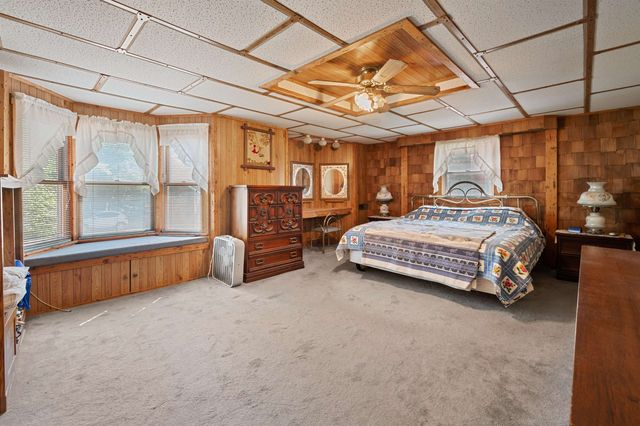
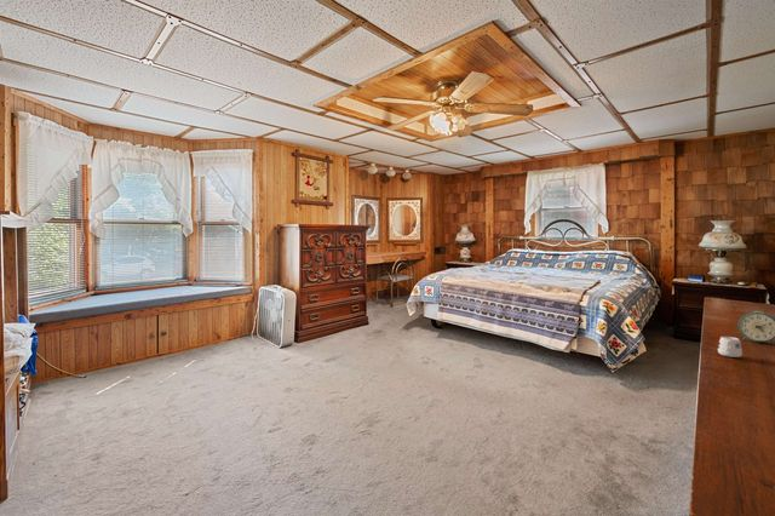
+ mug [698,336,744,359]
+ alarm clock [737,309,775,345]
